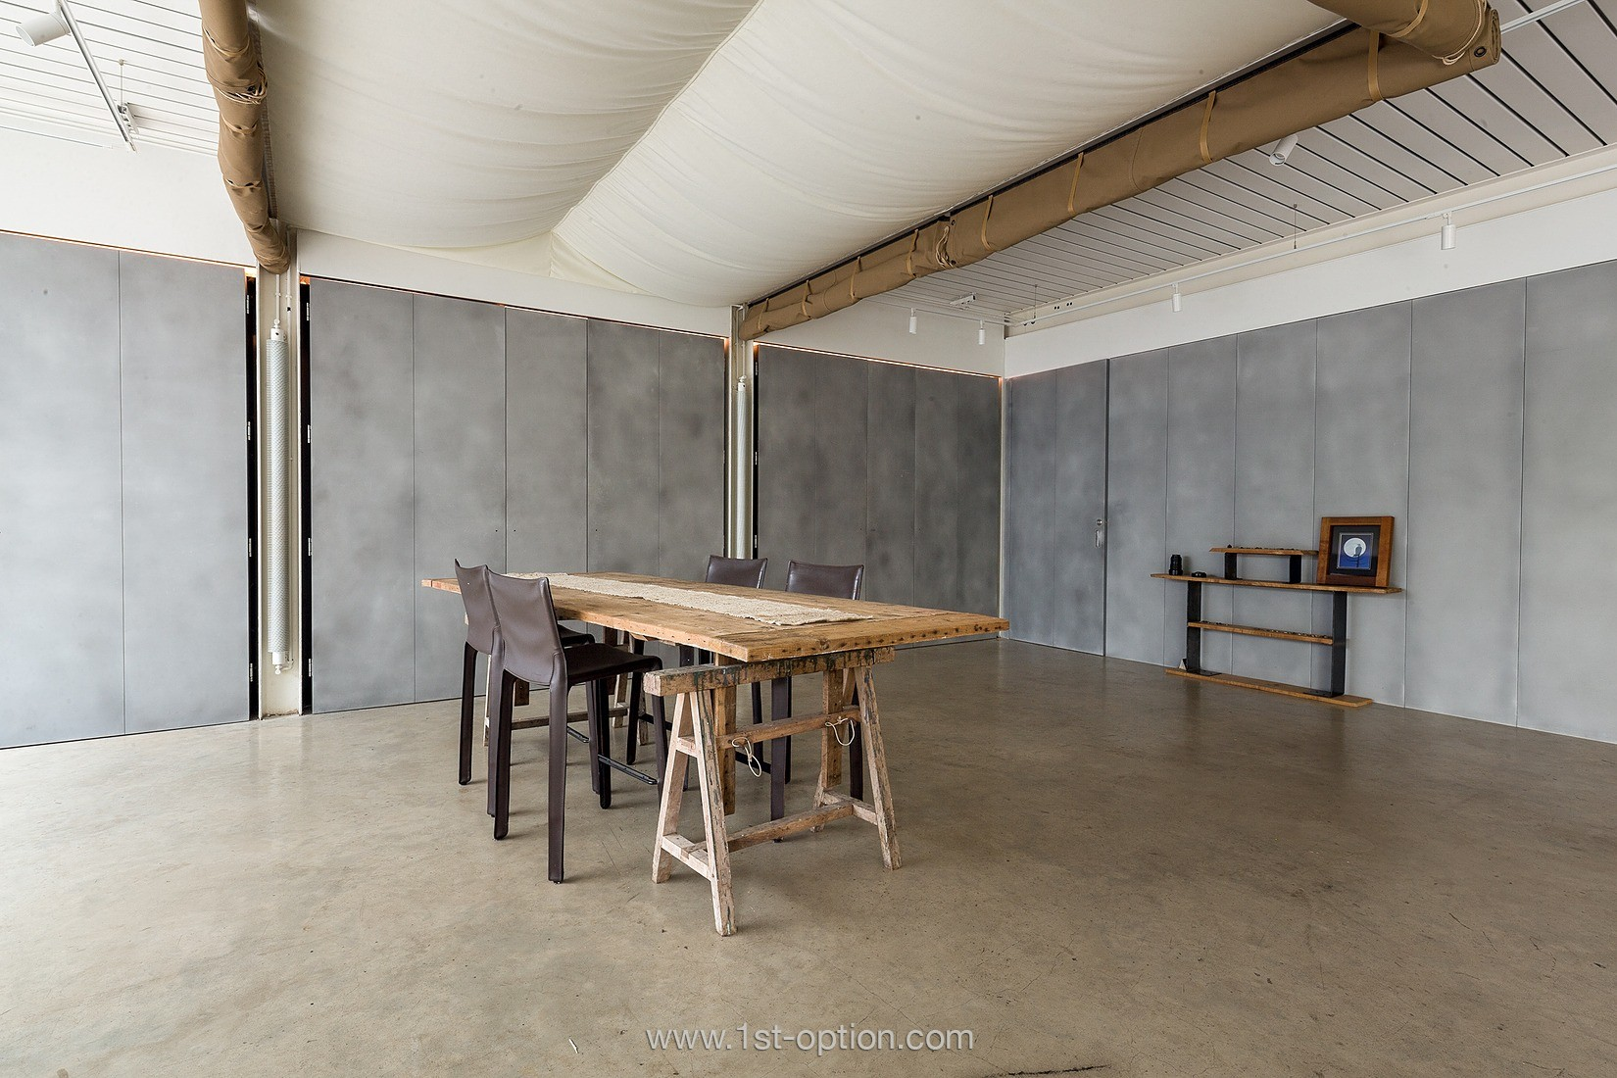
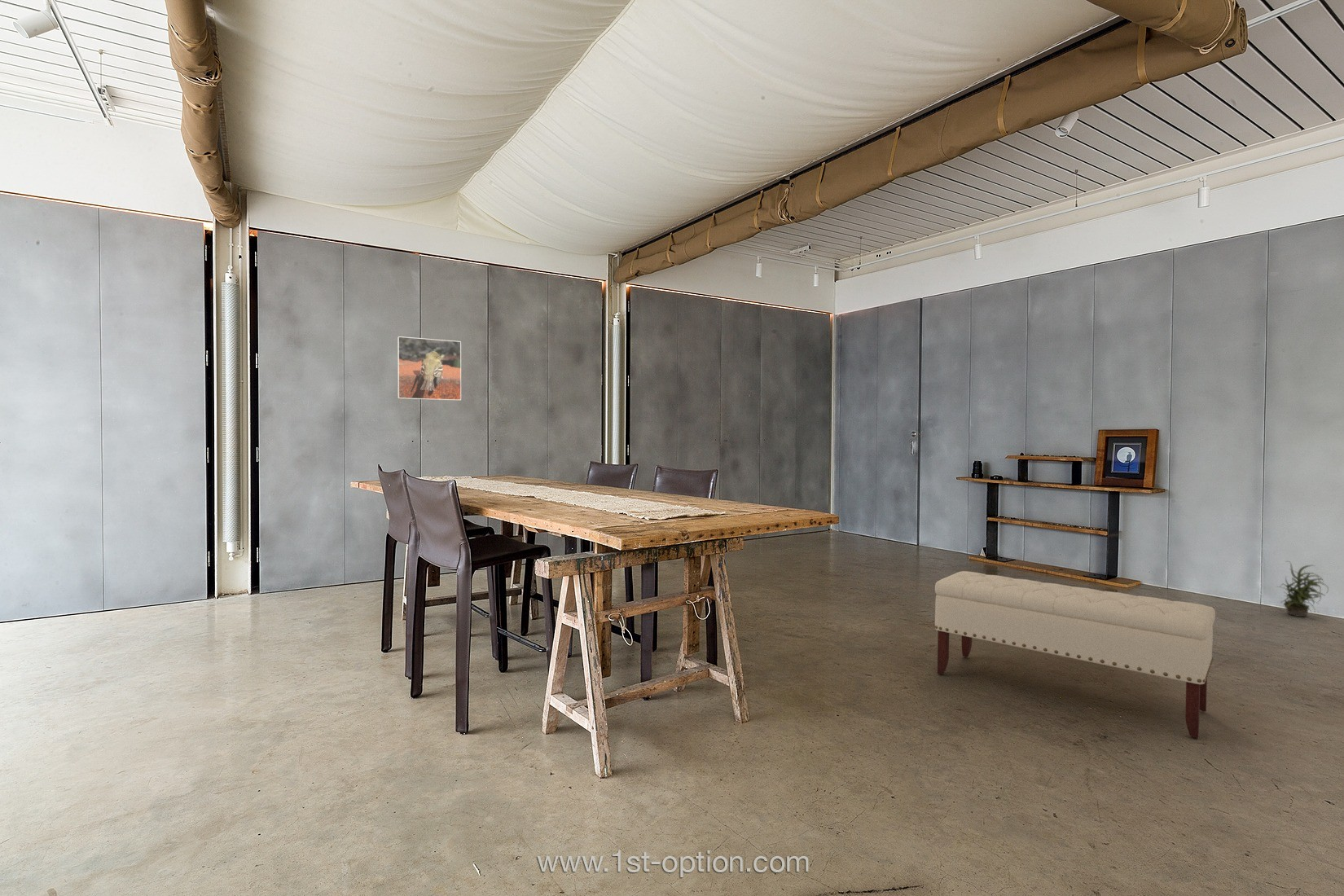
+ bench [933,570,1216,739]
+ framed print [397,336,462,401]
+ potted plant [1276,560,1329,617]
